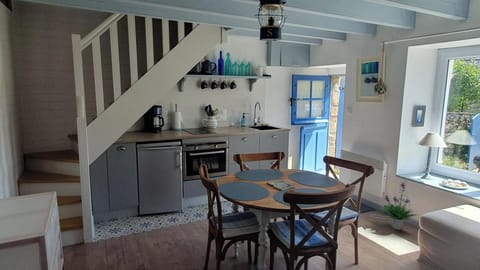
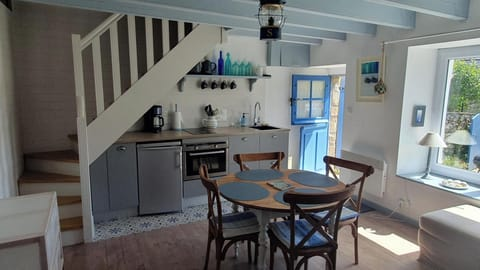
- potted plant [380,181,419,231]
